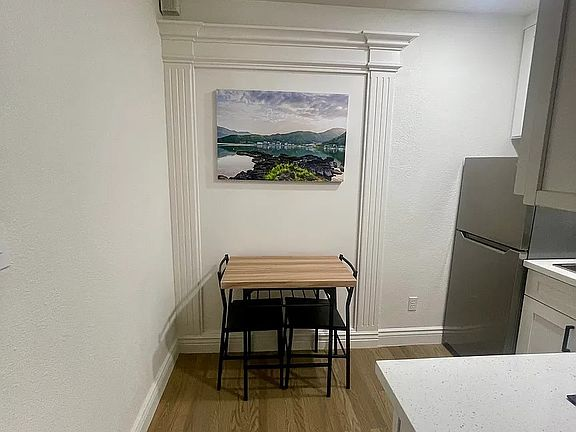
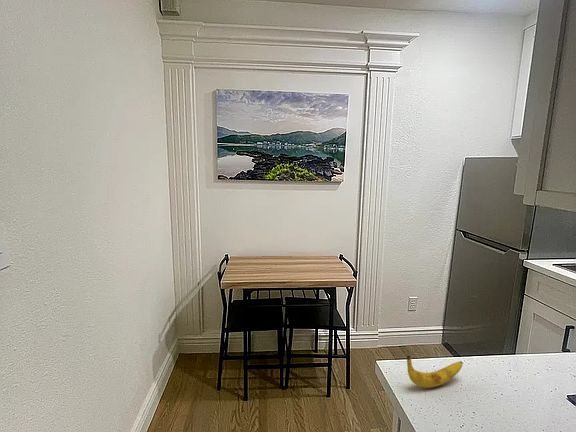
+ banana [406,355,464,389]
